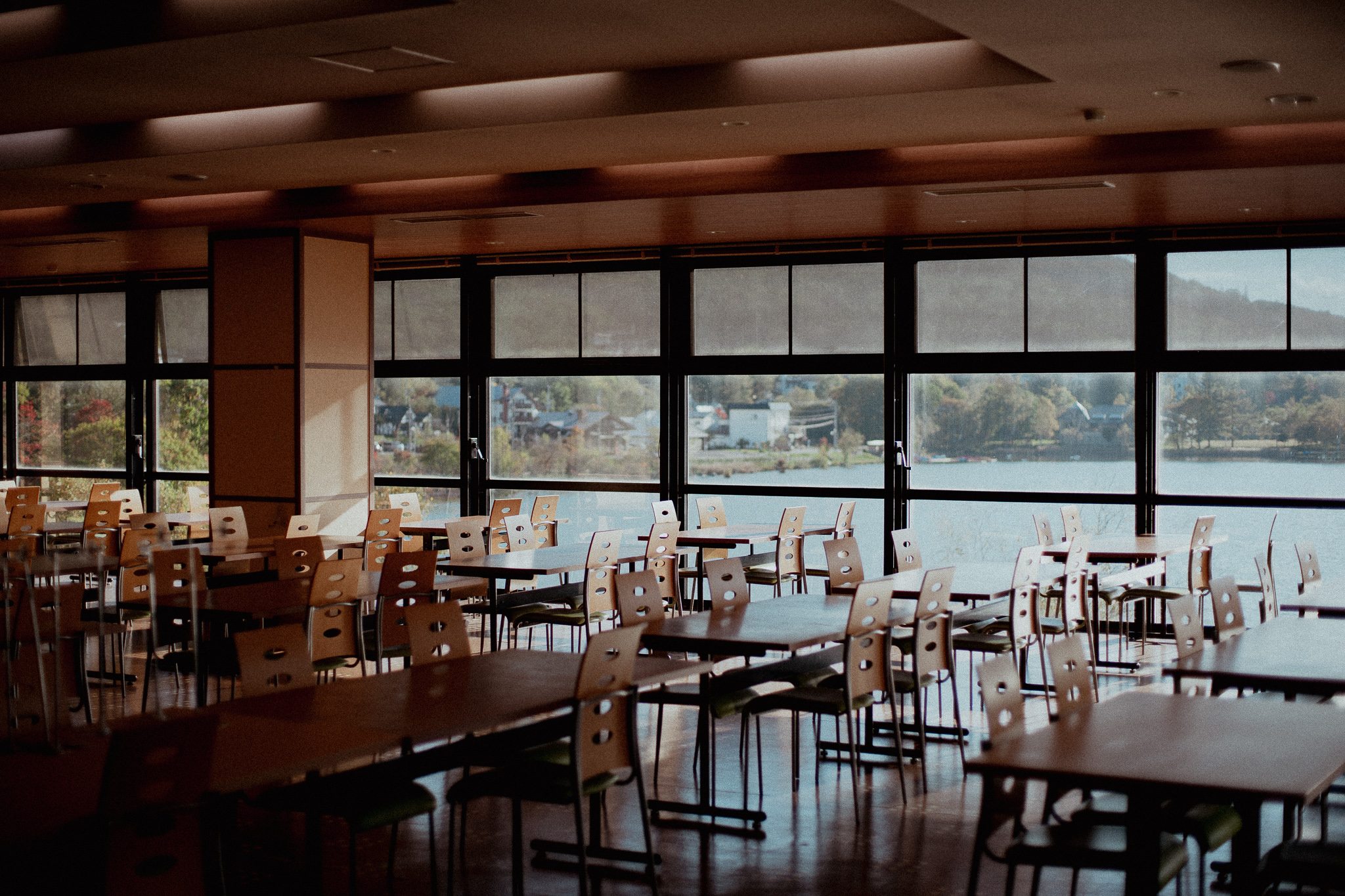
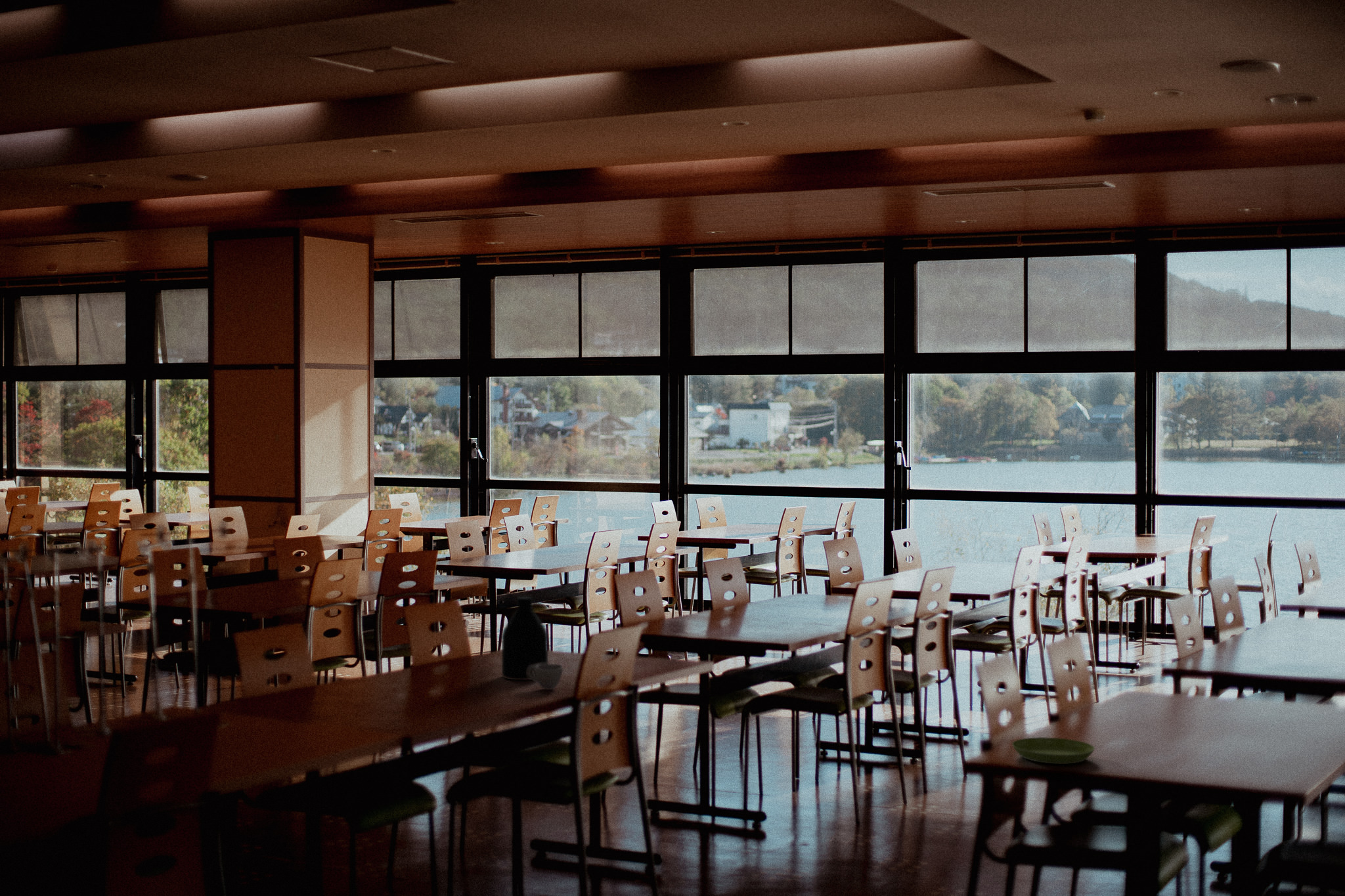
+ cup [528,664,563,691]
+ bottle [501,596,549,681]
+ saucer [1011,736,1095,765]
